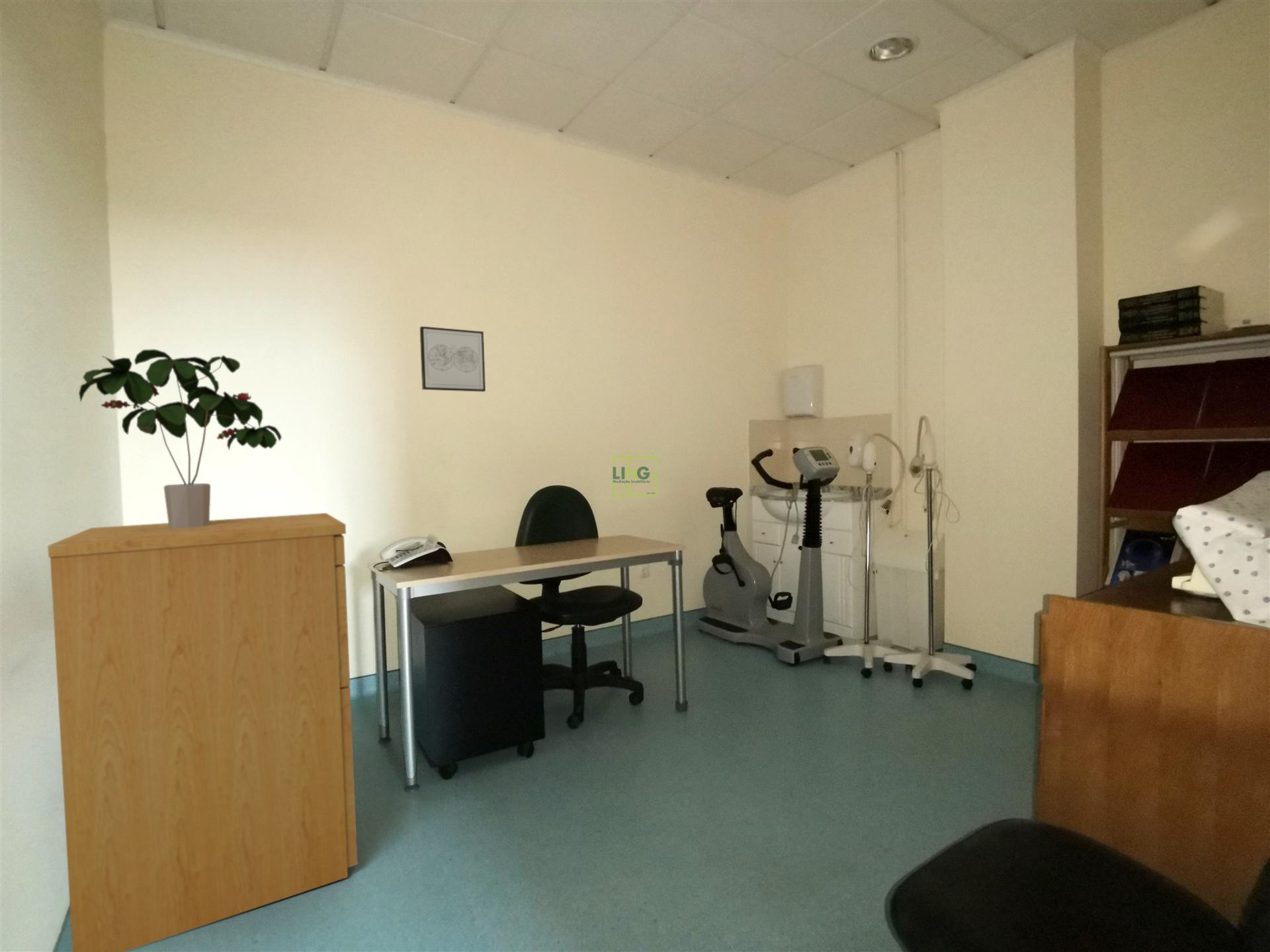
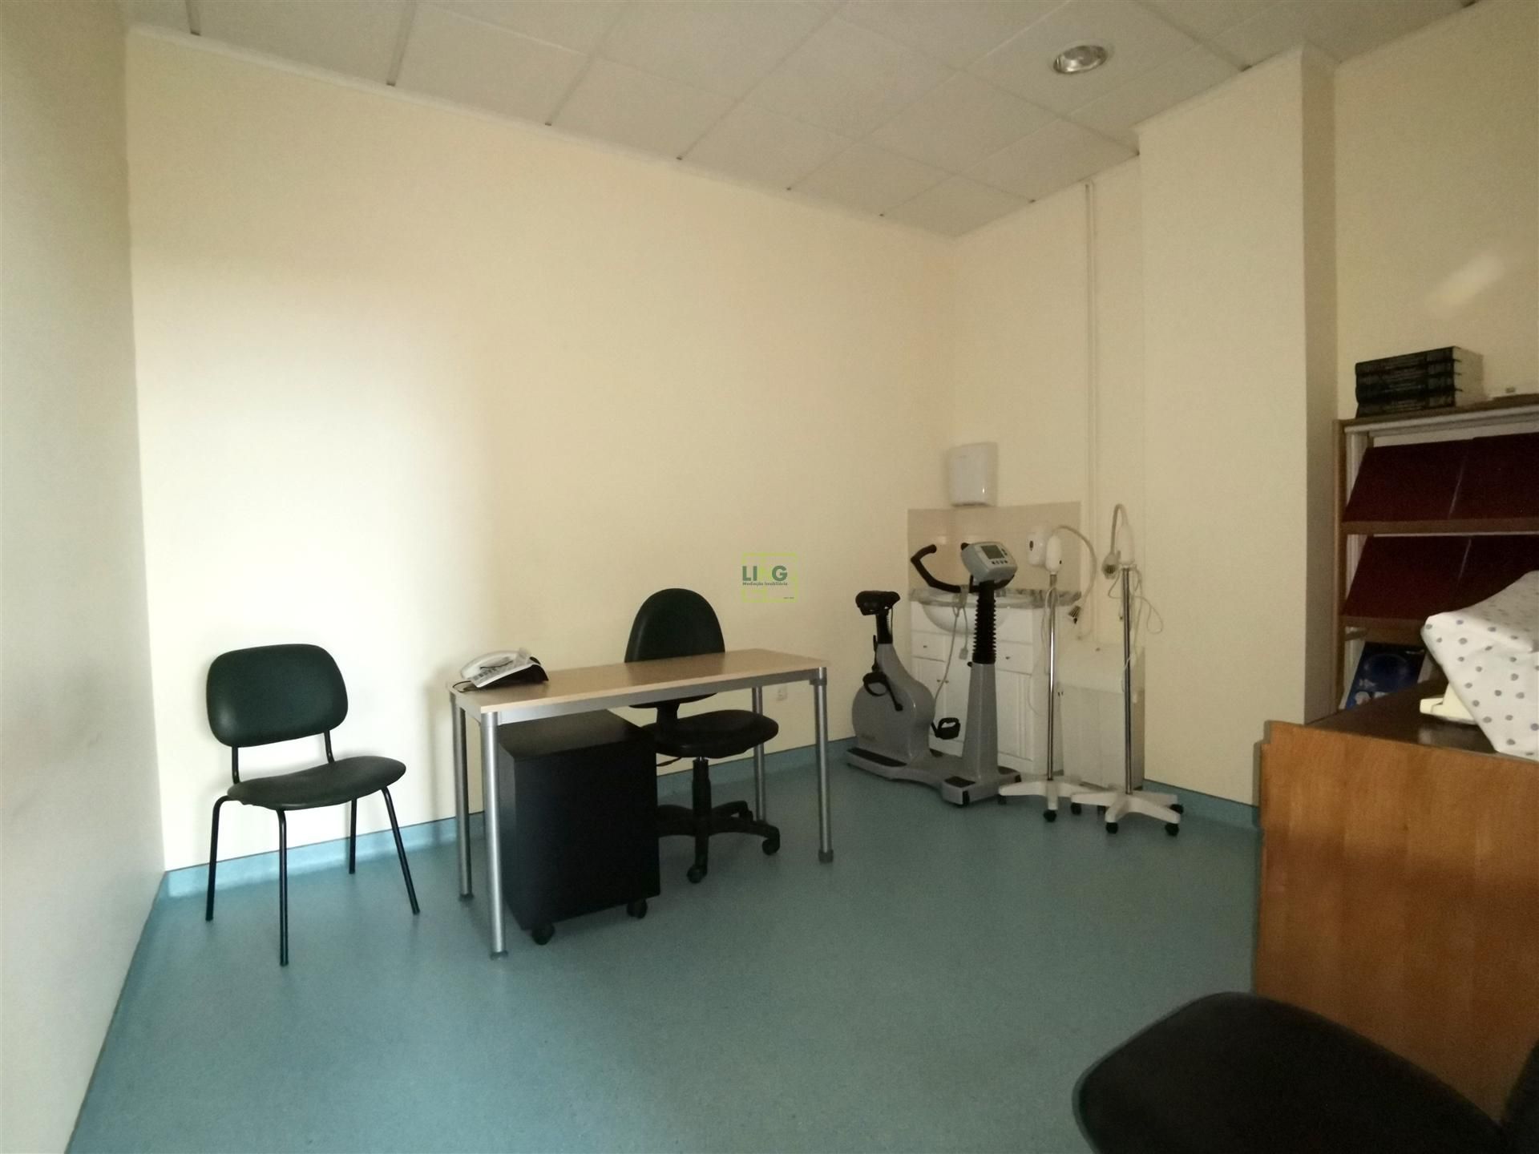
- filing cabinet [47,512,359,952]
- wall art [419,326,486,393]
- potted plant [78,348,282,528]
